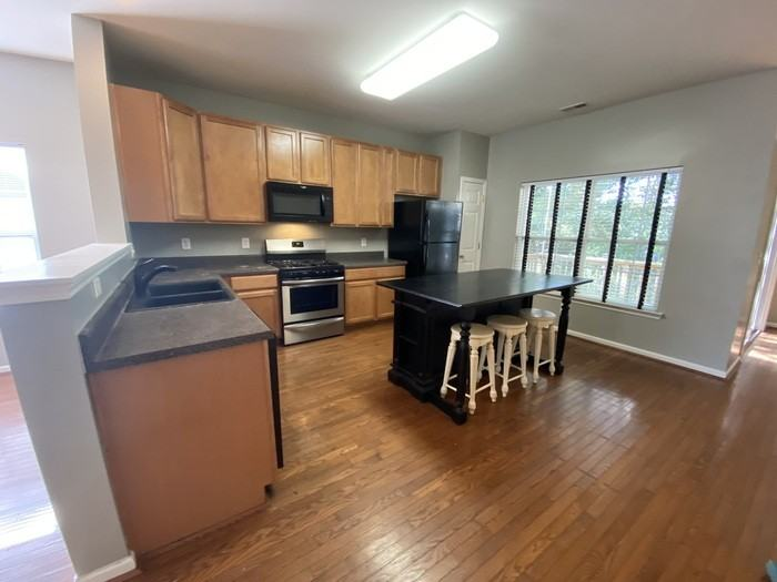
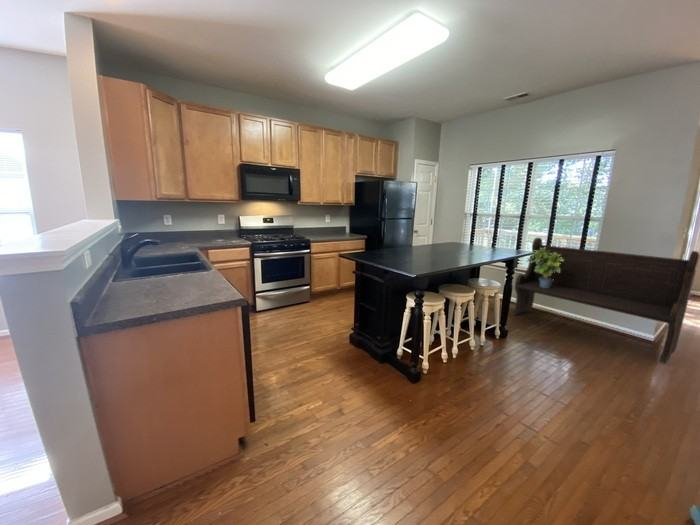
+ potted plant [526,247,564,288]
+ bench [509,237,700,365]
